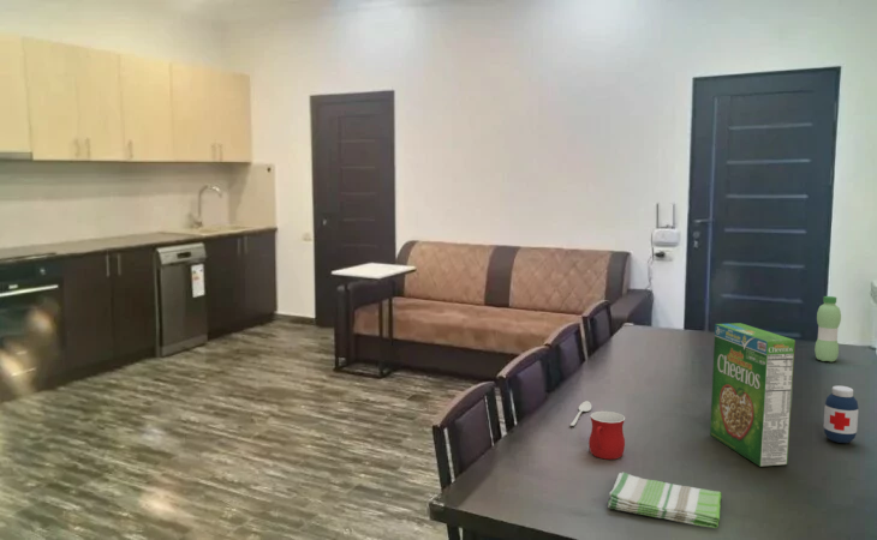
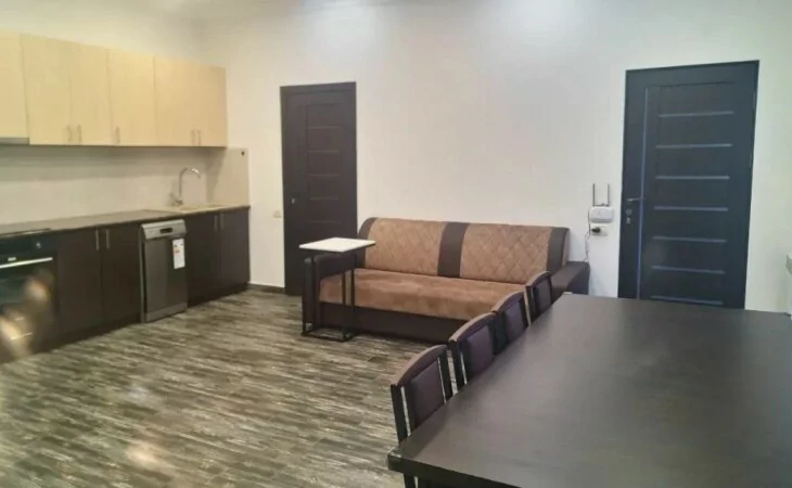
- water bottle [813,295,842,362]
- dish towel [607,472,723,529]
- mug [587,410,626,461]
- cereal box [709,322,797,468]
- medicine bottle [823,385,859,444]
- spoon [569,400,592,427]
